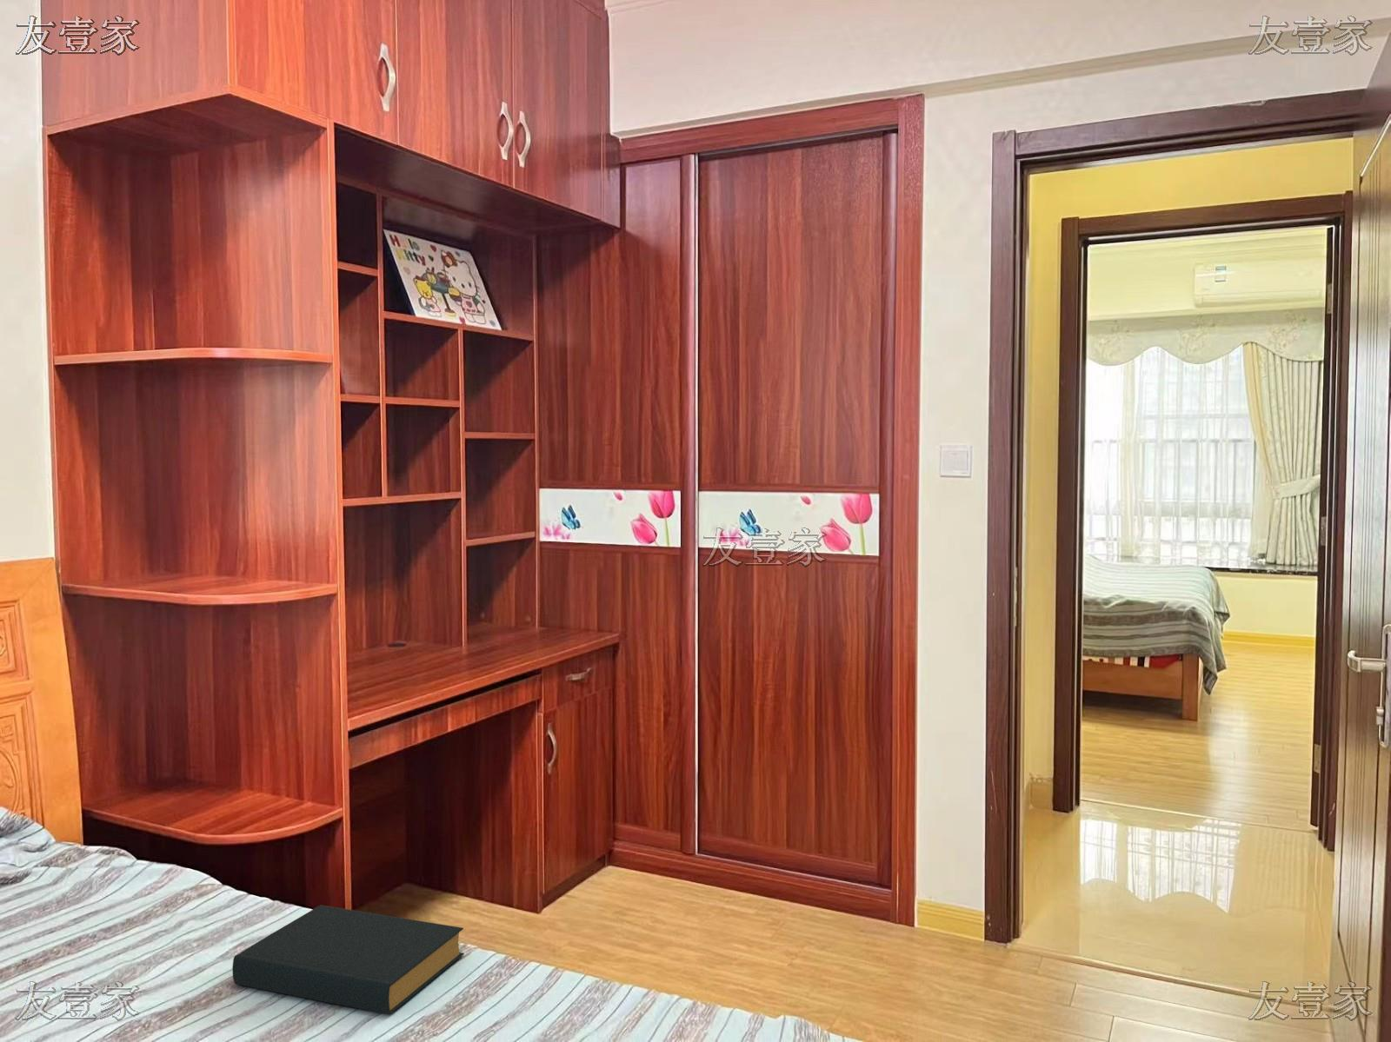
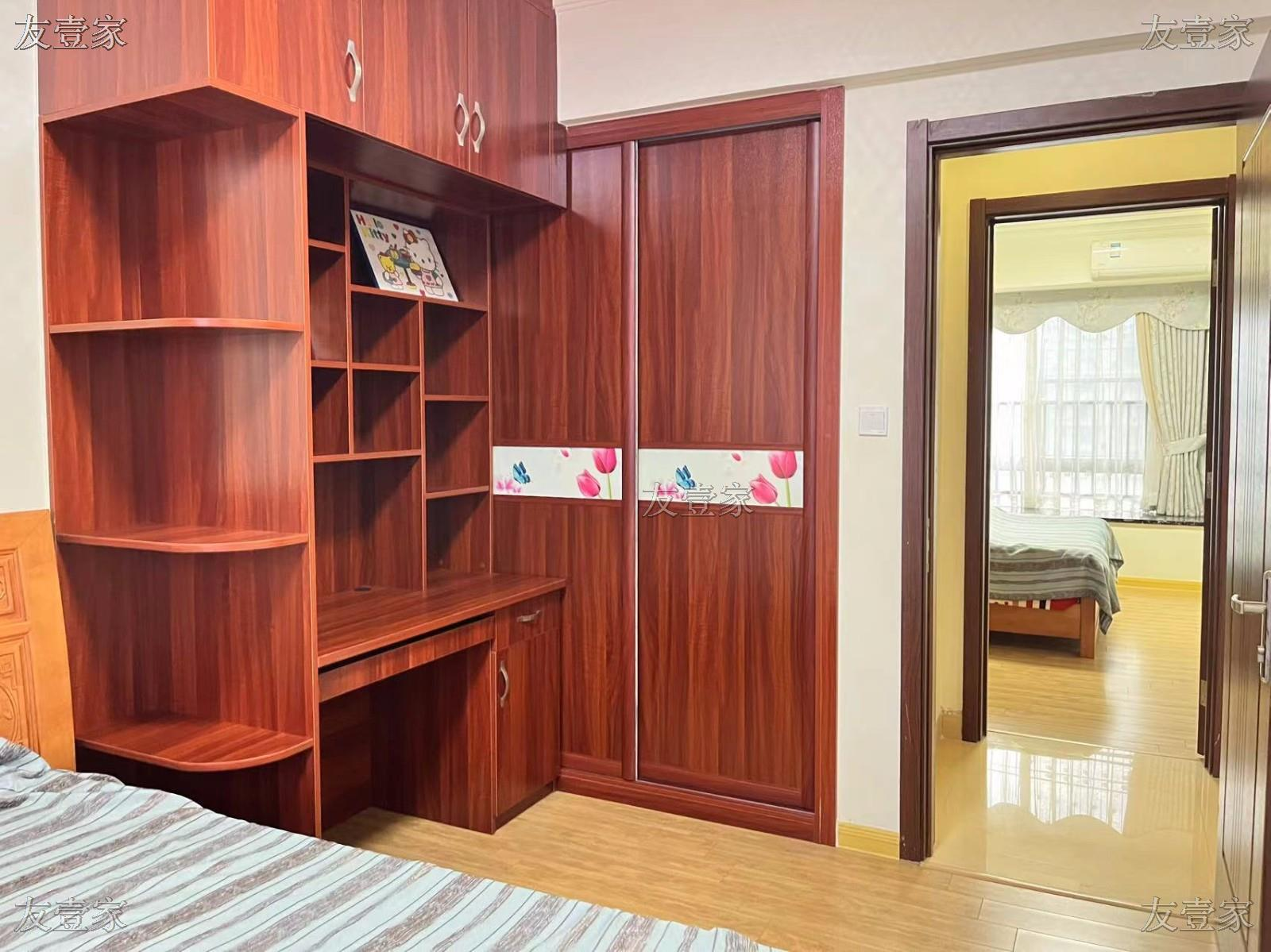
- hardback book [231,904,465,1015]
